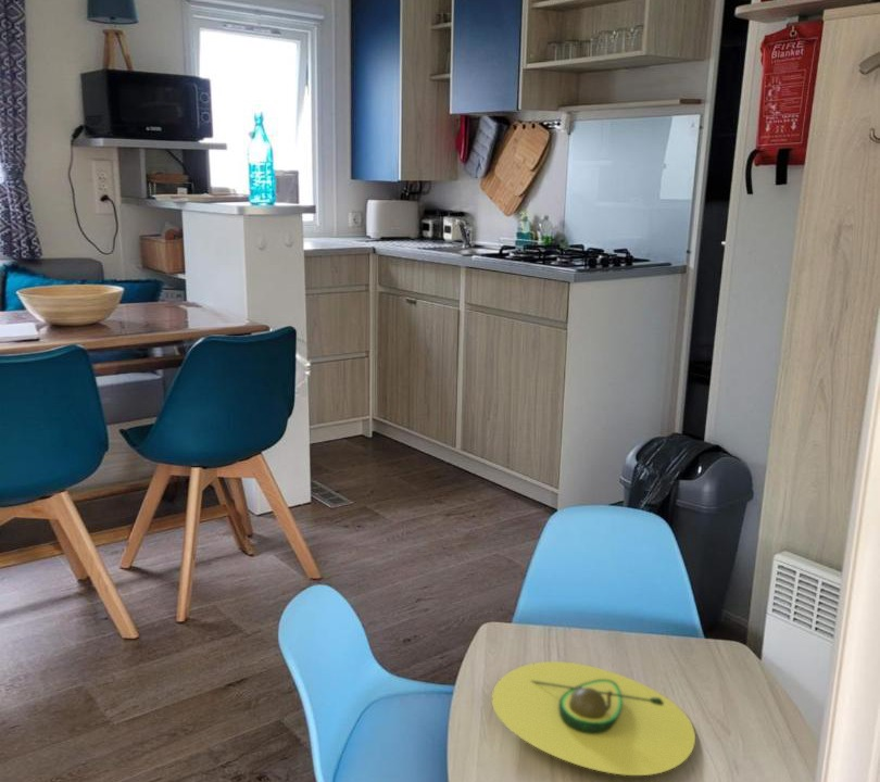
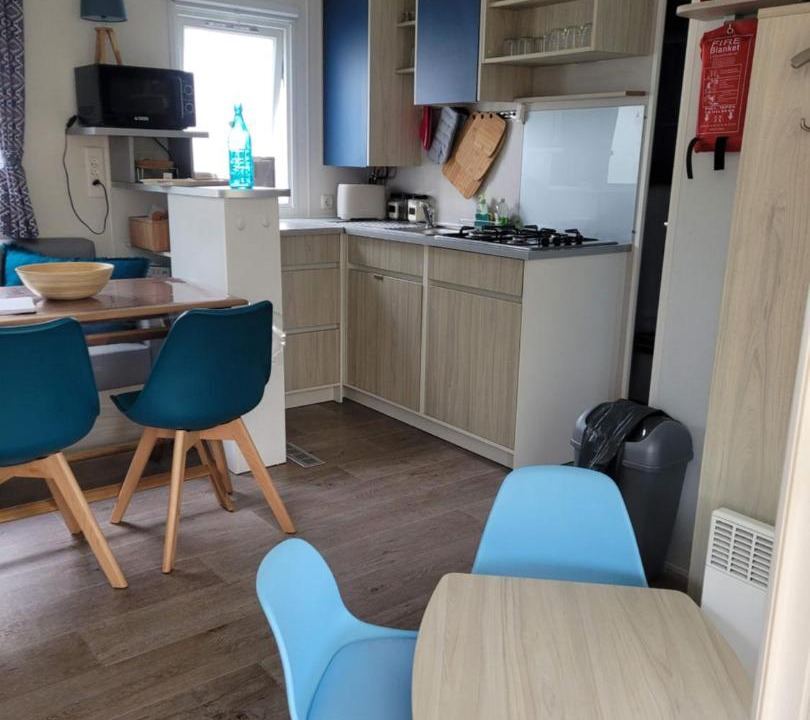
- avocado [491,660,696,777]
